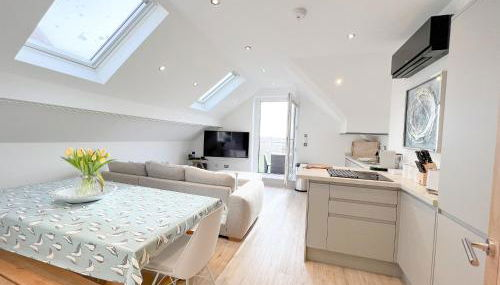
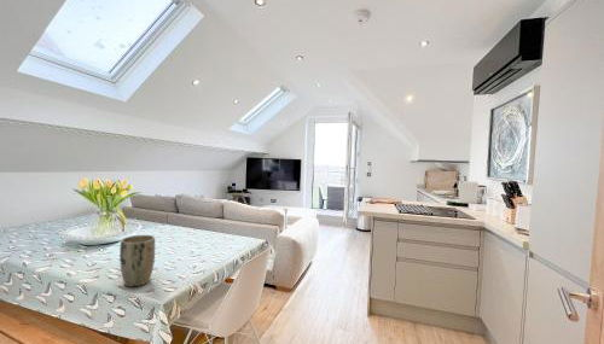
+ plant pot [118,234,156,287]
